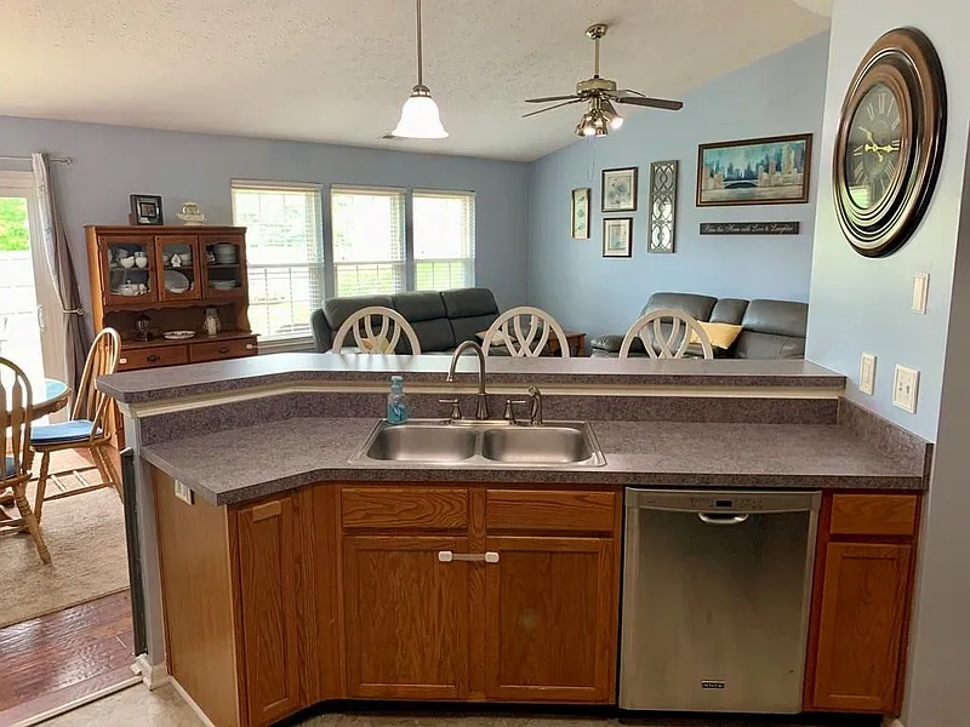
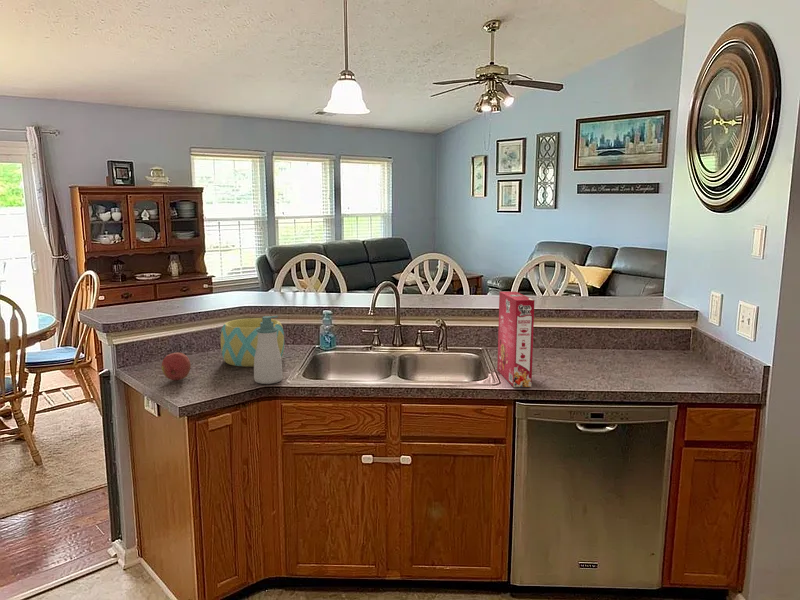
+ cereal box [496,291,535,388]
+ bowl [220,317,285,367]
+ fruit [160,351,192,382]
+ soap bottle [253,315,284,385]
